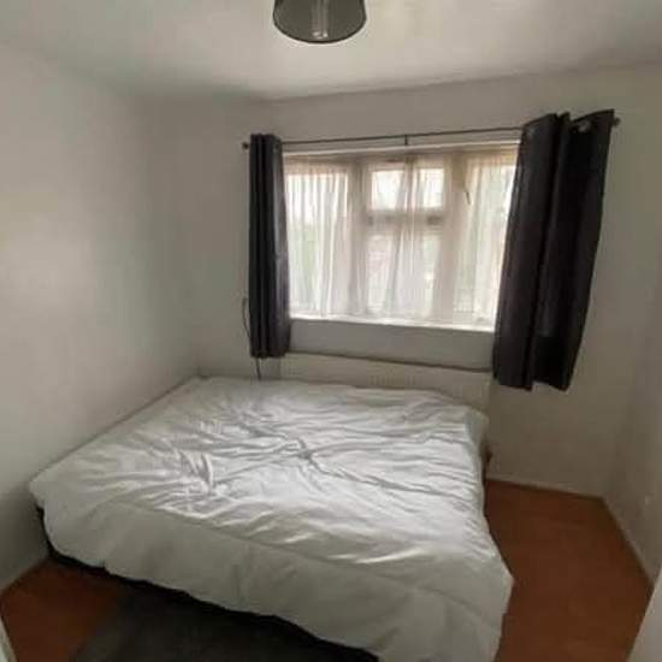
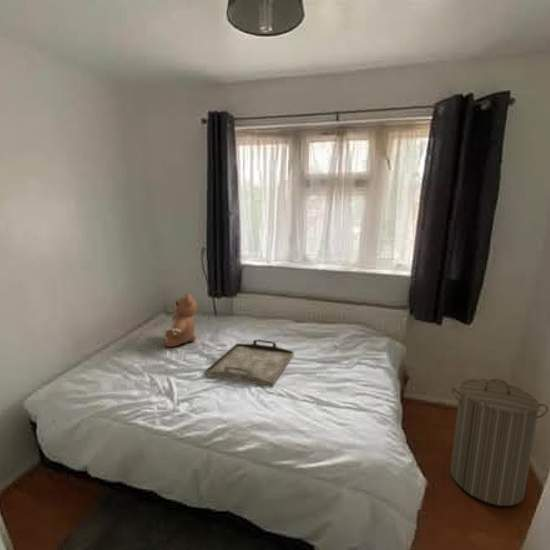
+ serving tray [204,338,295,388]
+ laundry hamper [449,378,549,507]
+ teddy bear [164,292,198,348]
